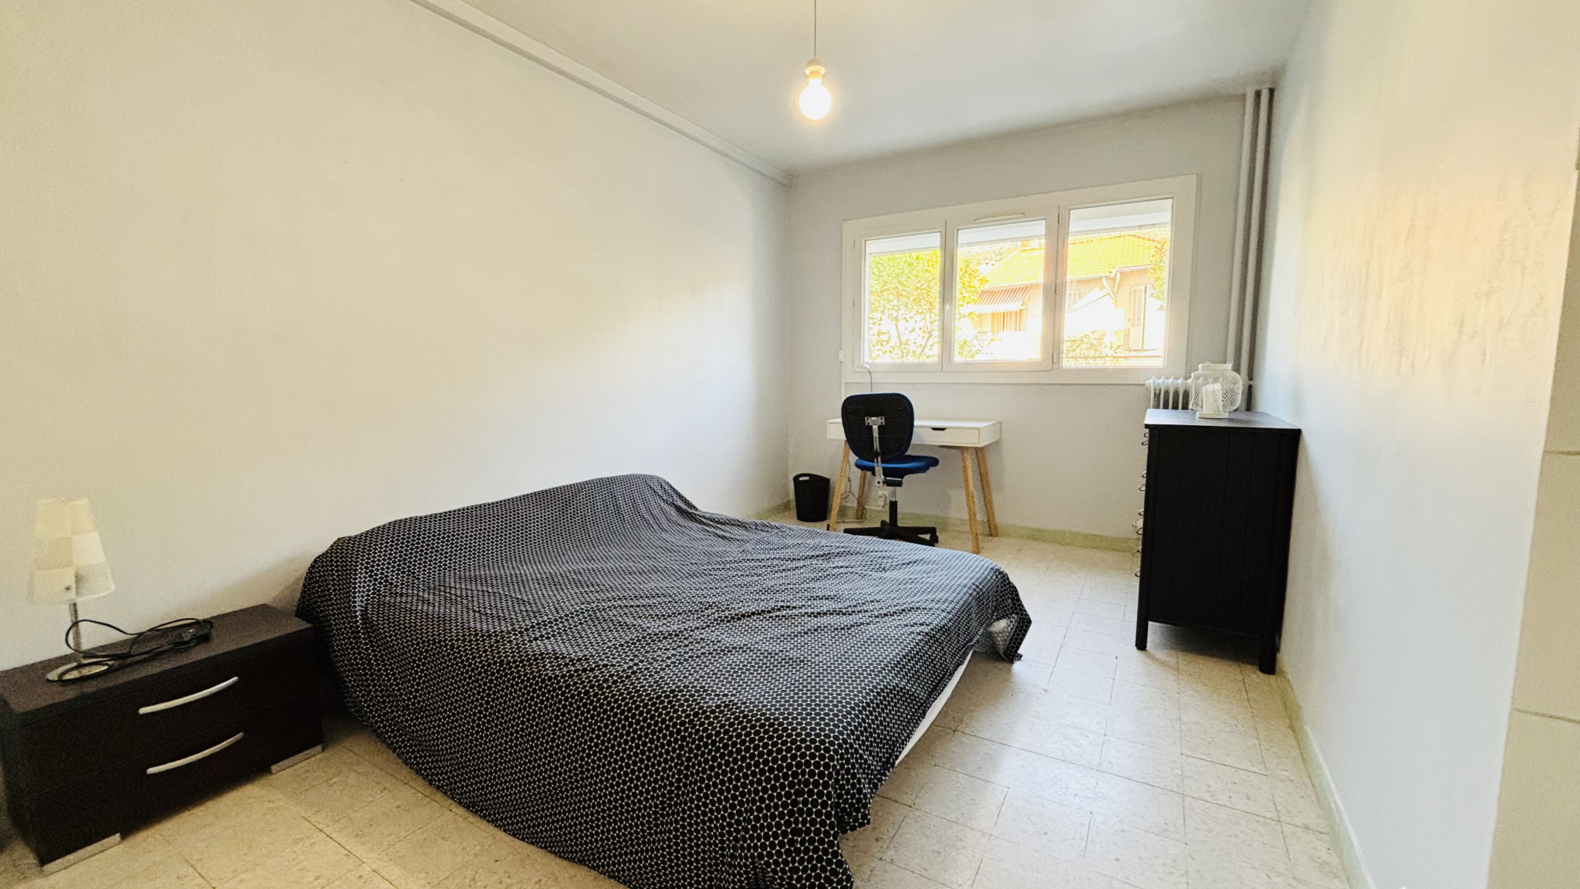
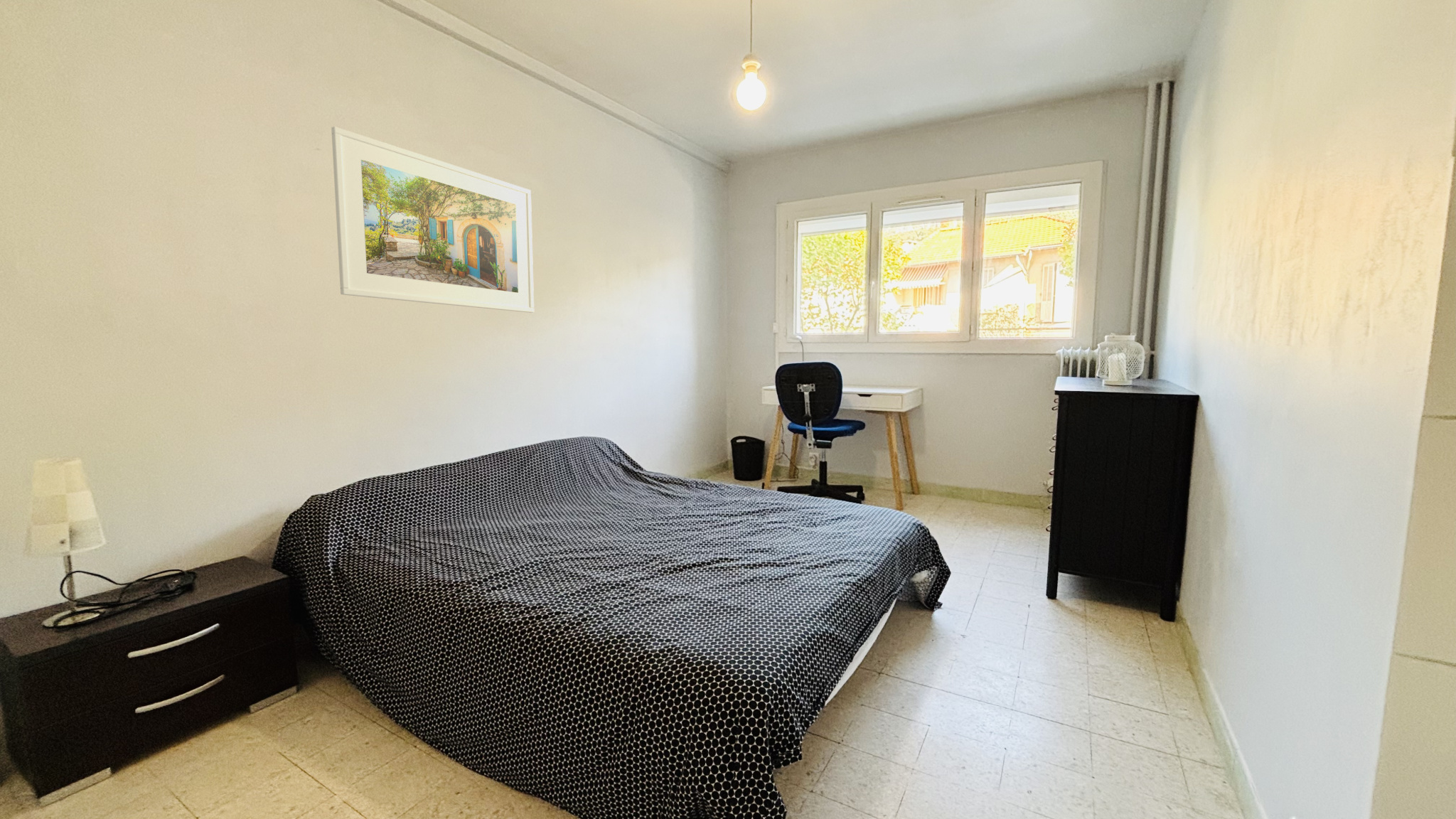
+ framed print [331,126,535,314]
